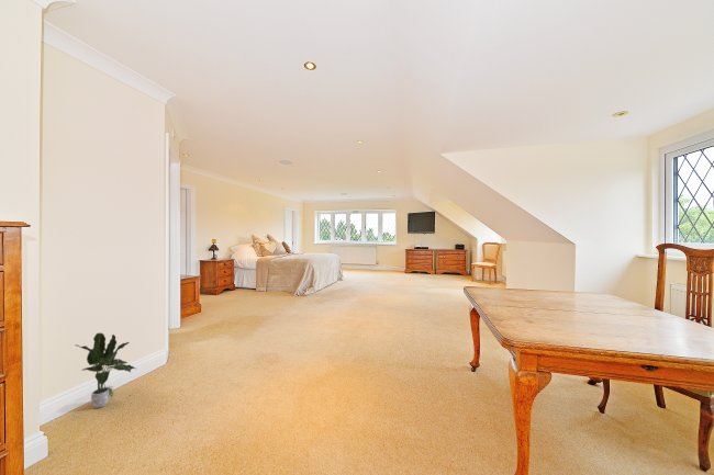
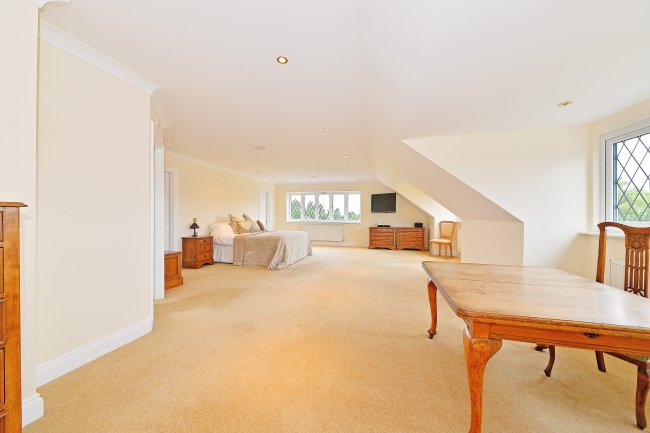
- potted plant [75,332,136,409]
